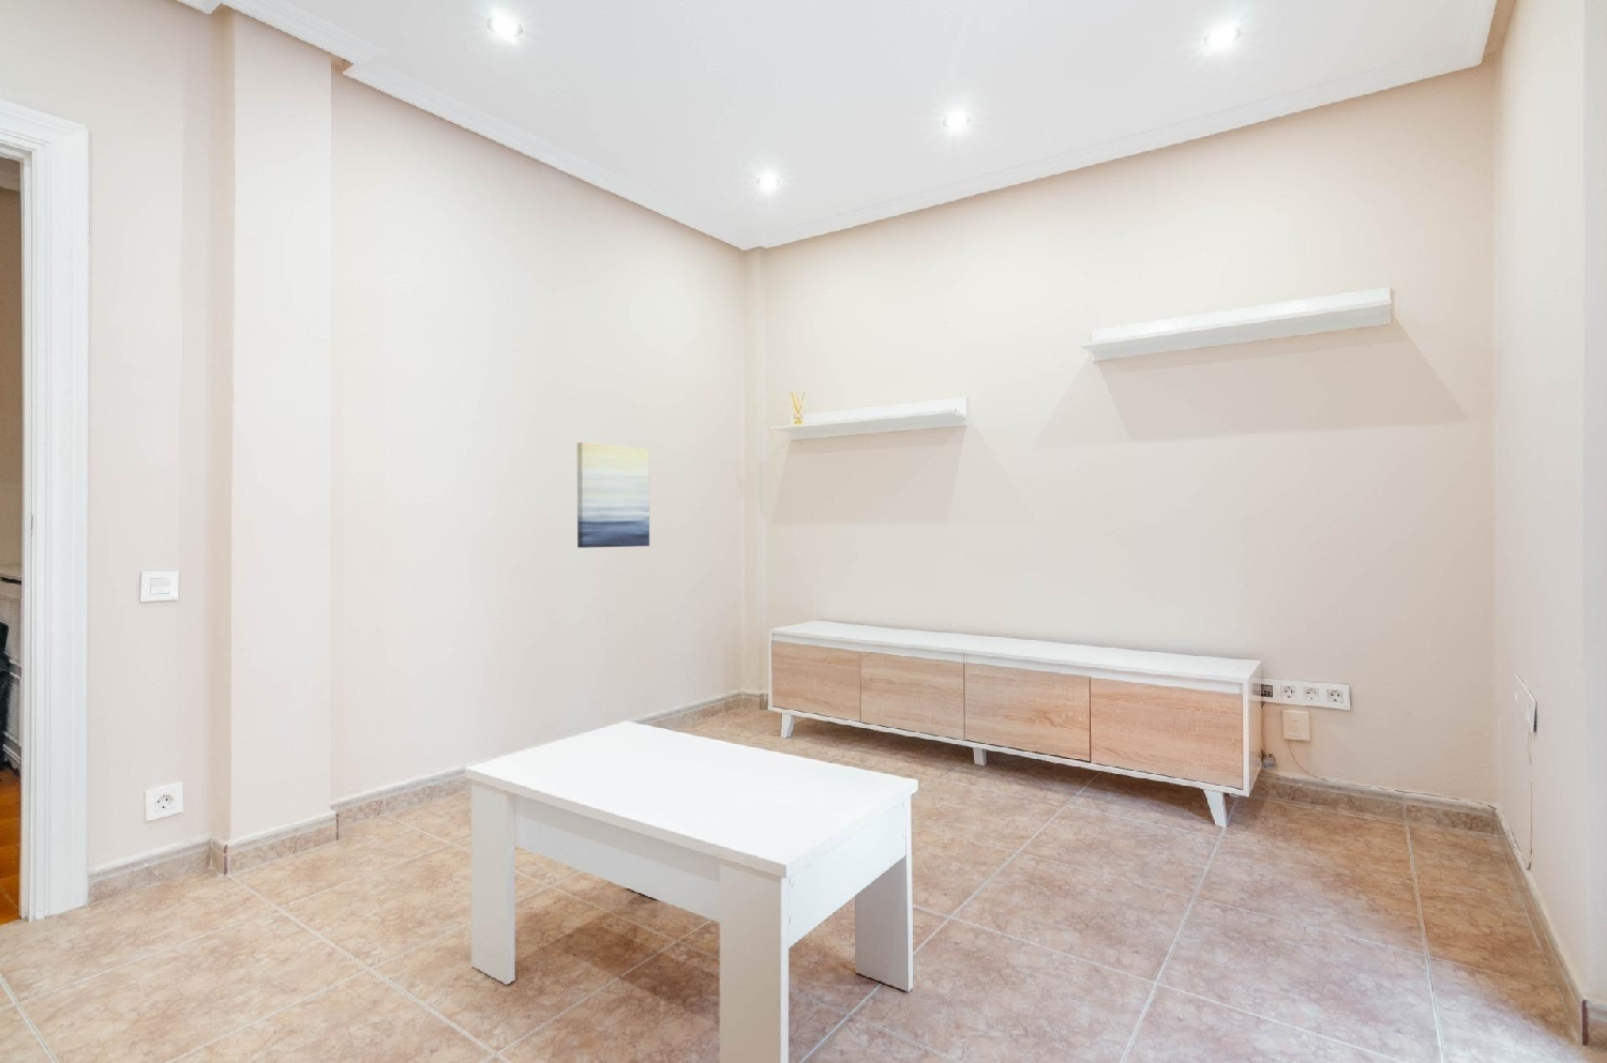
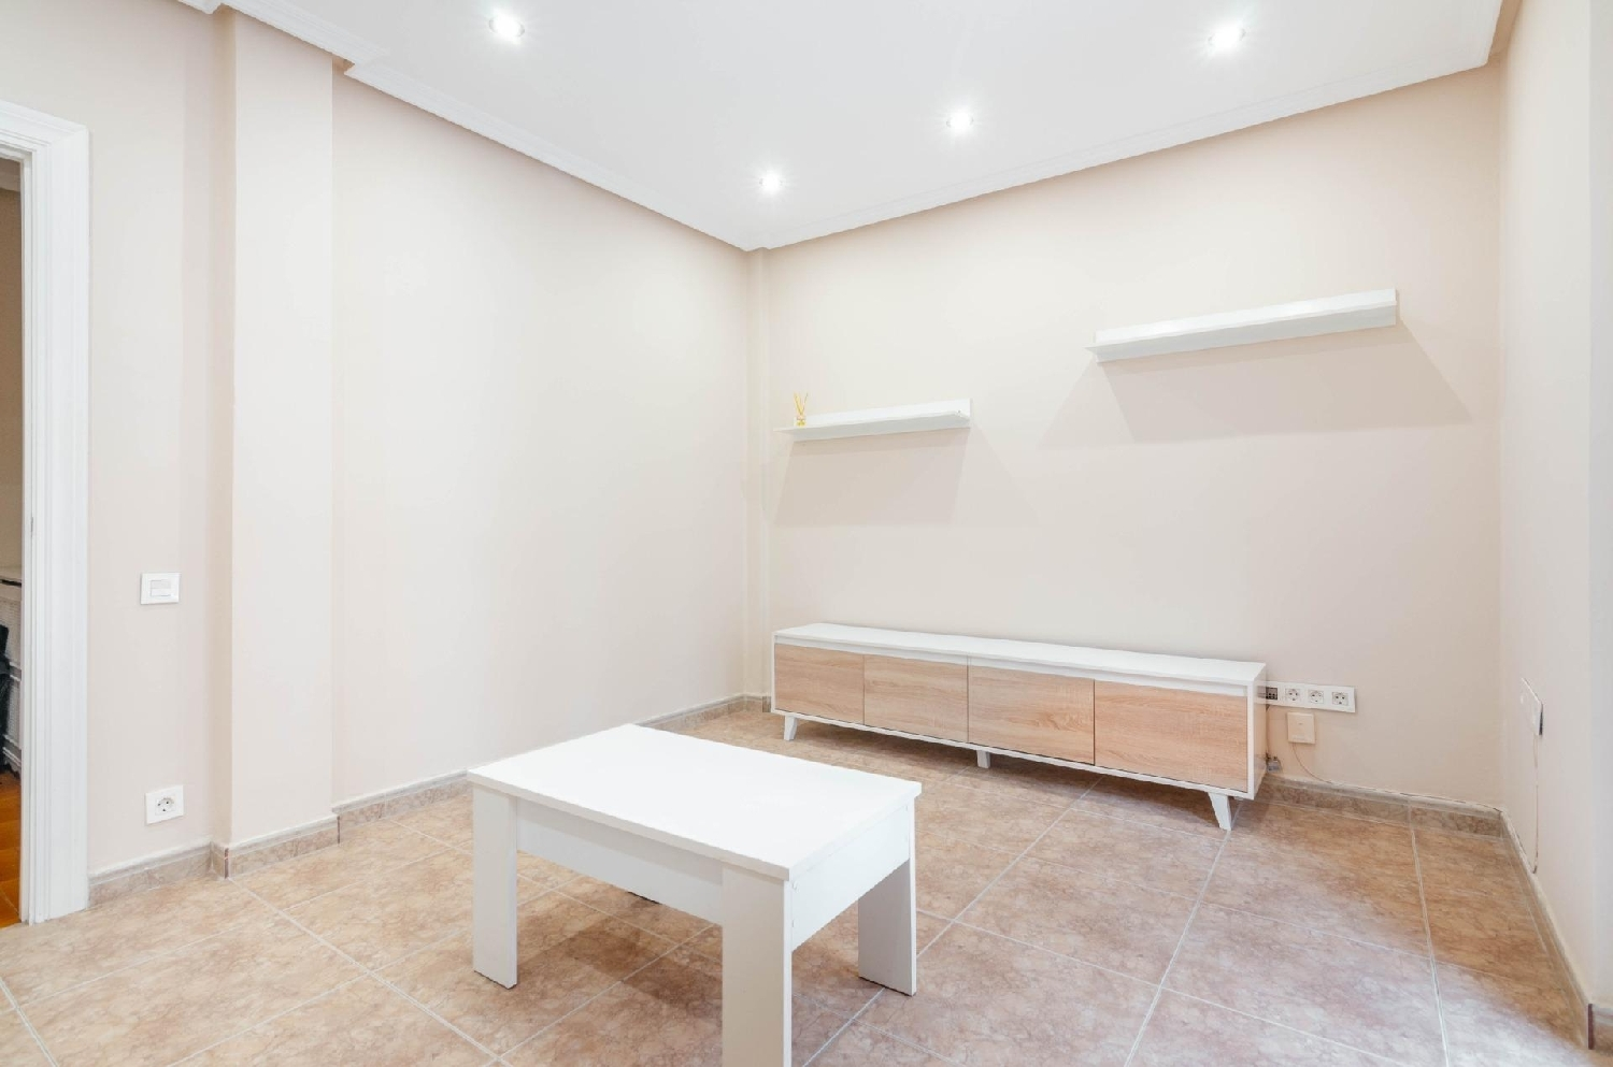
- wall art [577,441,650,549]
